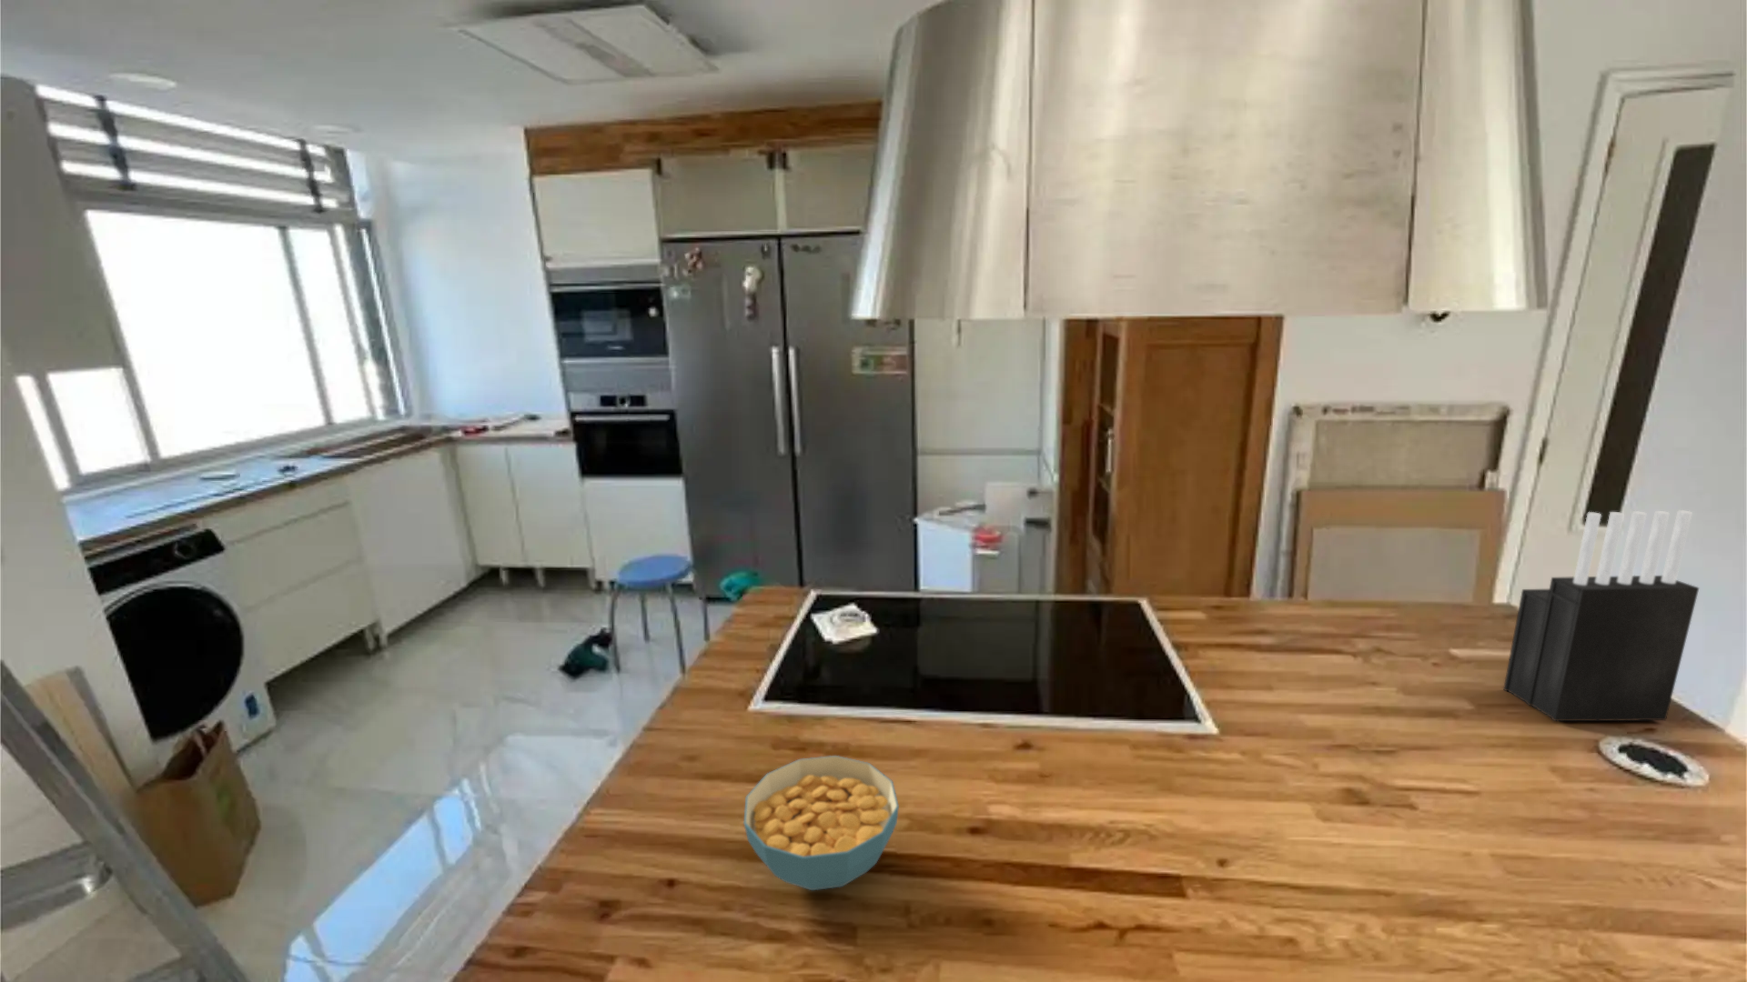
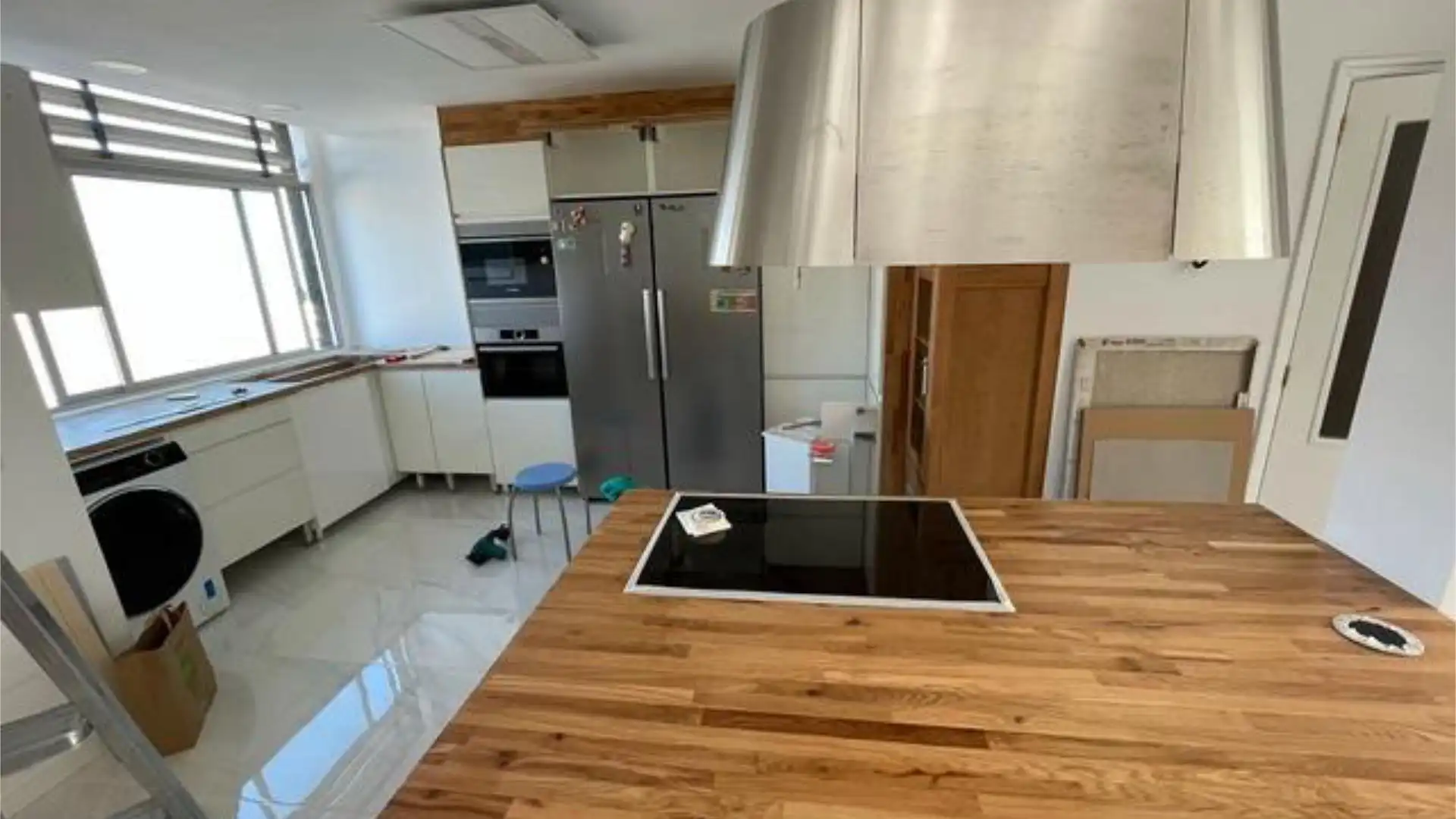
- cereal bowl [744,754,900,891]
- knife block [1502,510,1700,722]
